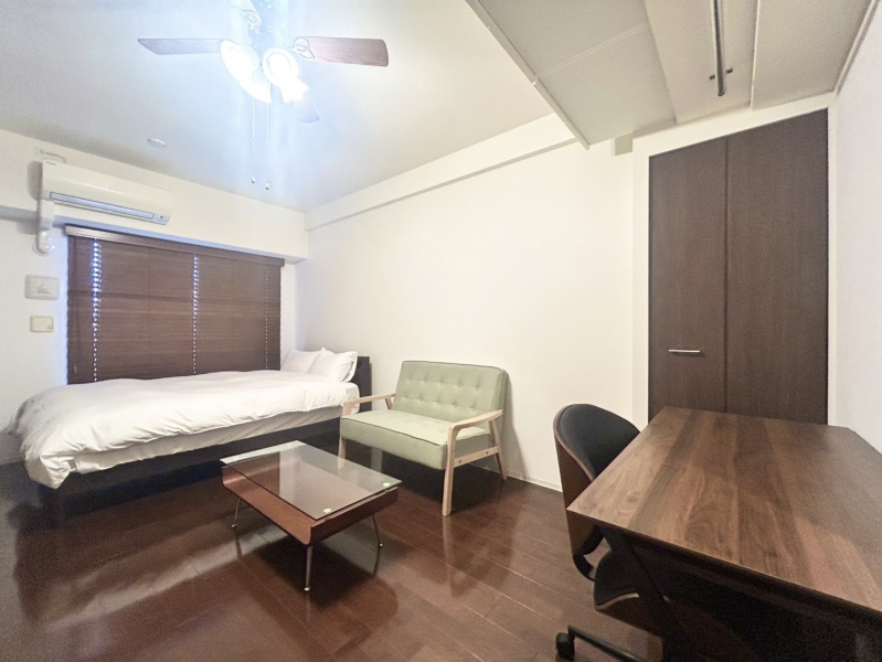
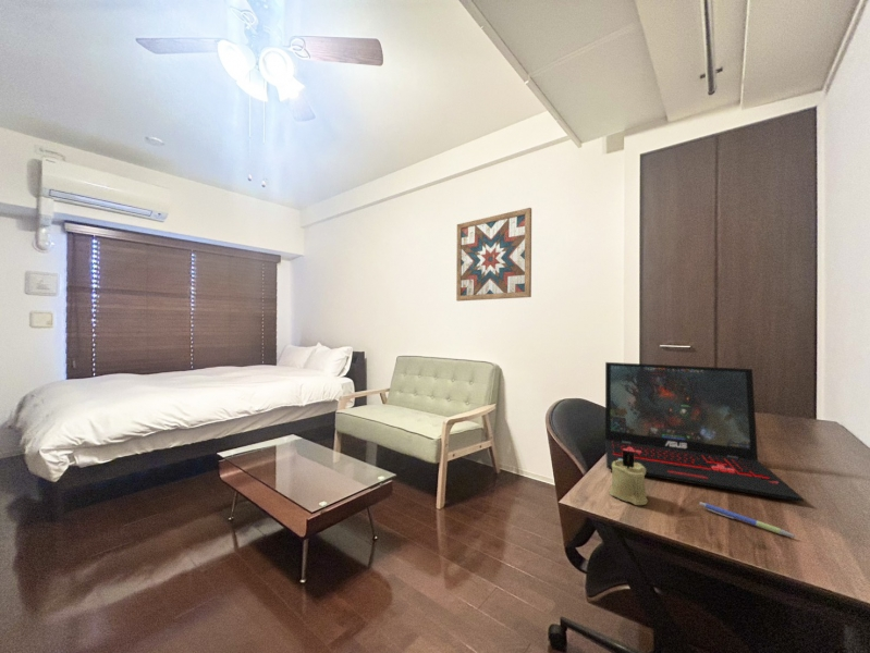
+ pen [698,501,796,539]
+ laptop [604,361,805,503]
+ candle [609,449,649,506]
+ wall art [455,207,532,303]
